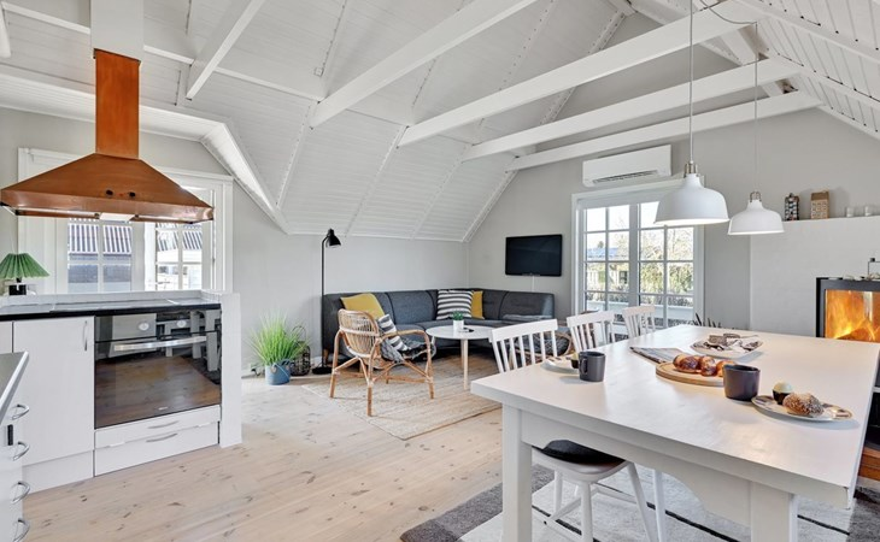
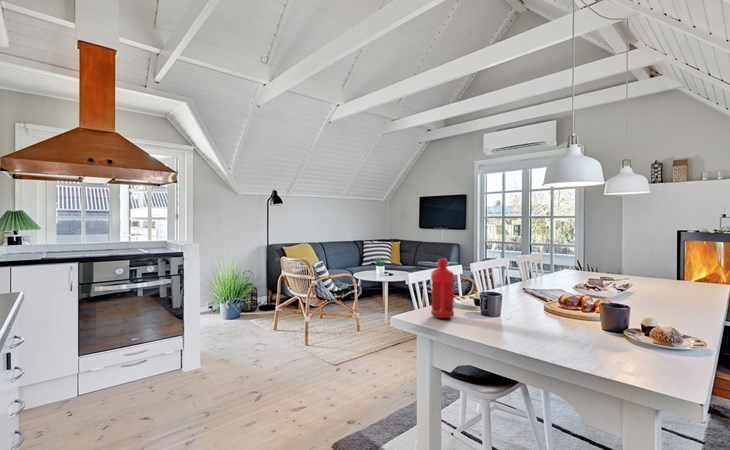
+ water bottle [430,257,455,319]
